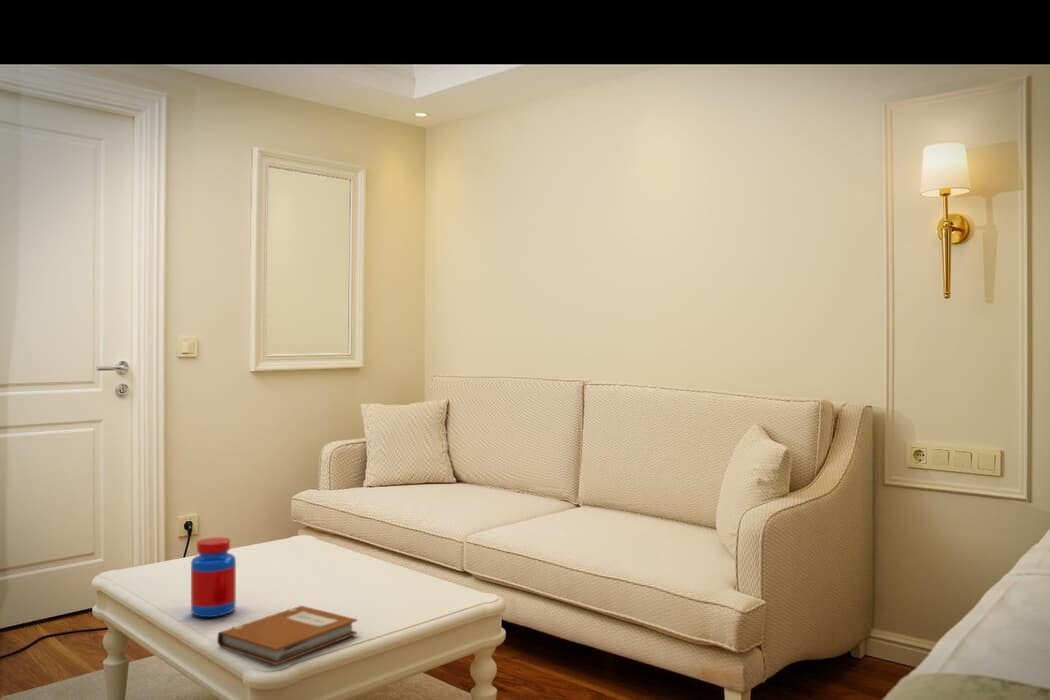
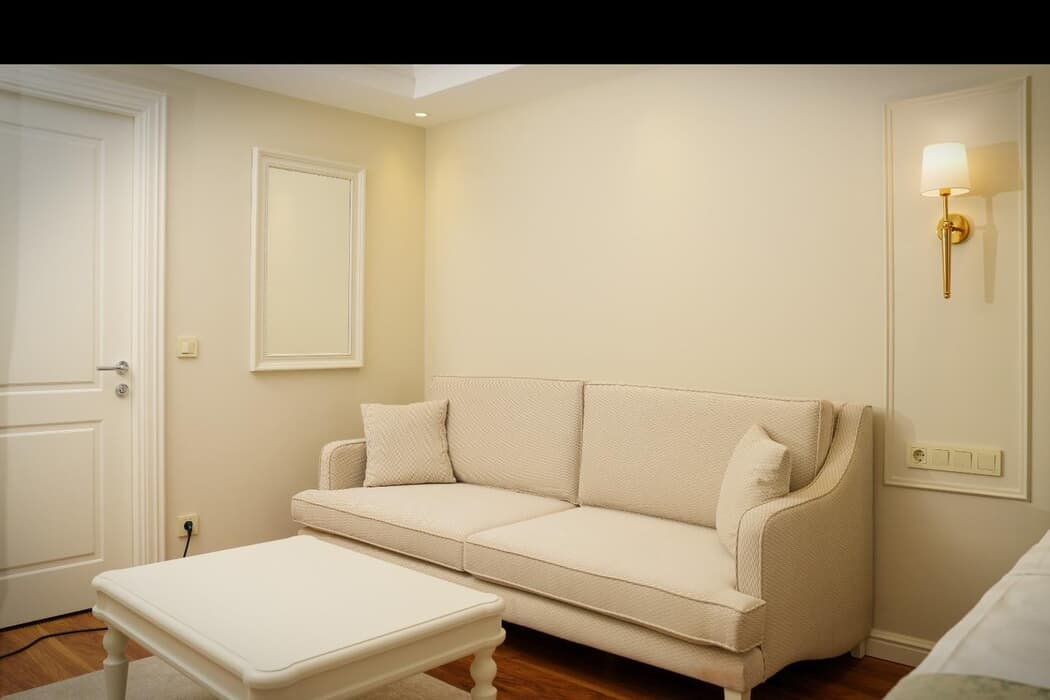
- notebook [216,605,358,666]
- jar [190,536,237,618]
